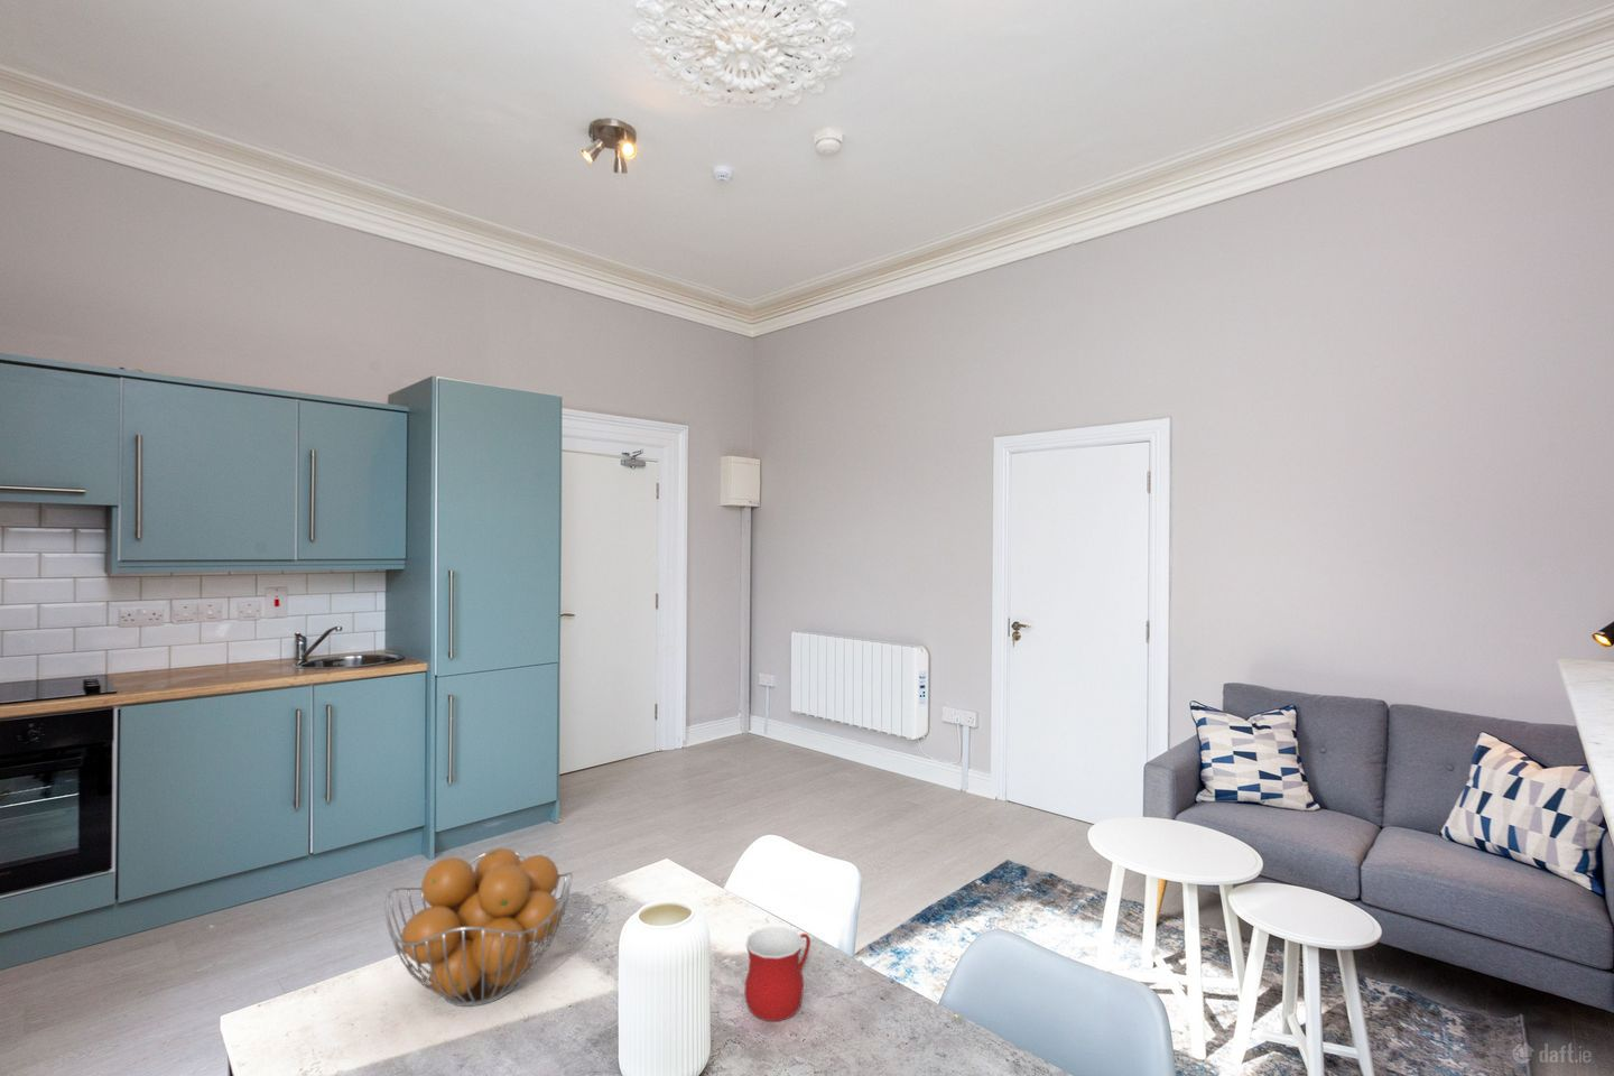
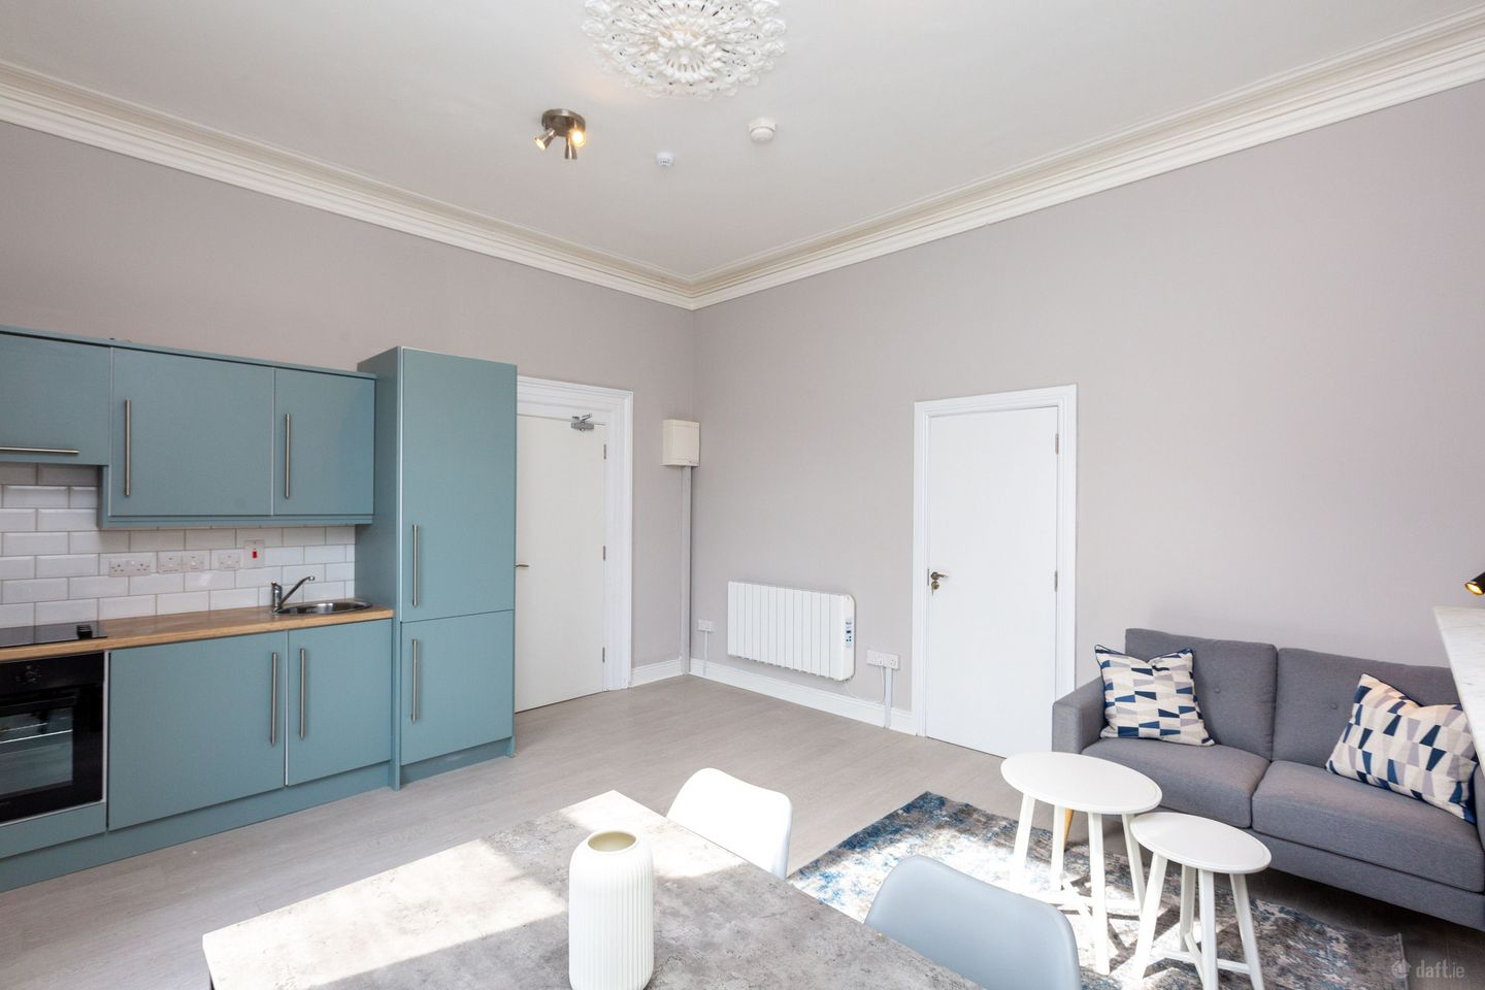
- mug [743,926,812,1022]
- fruit basket [383,848,574,1008]
